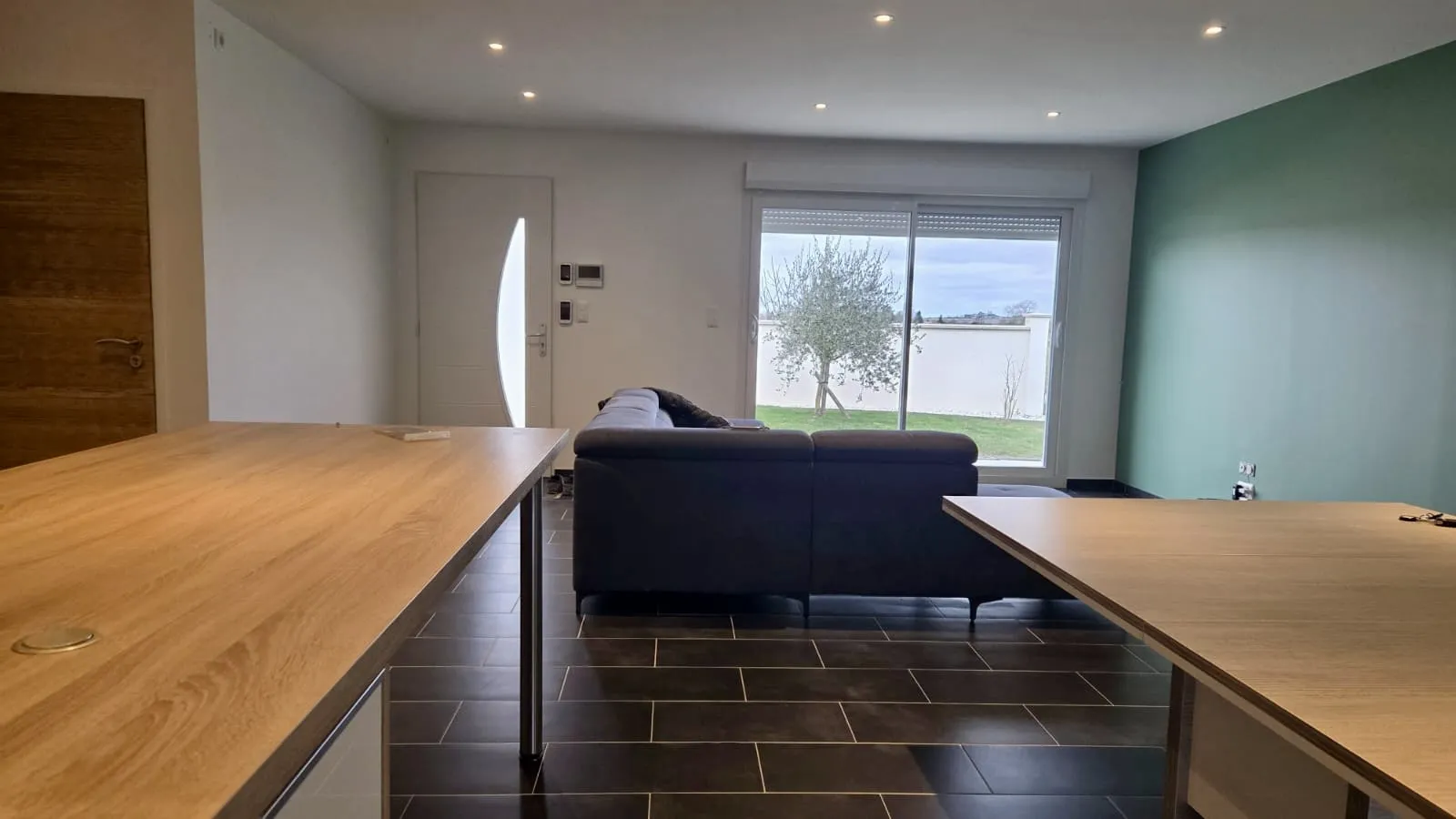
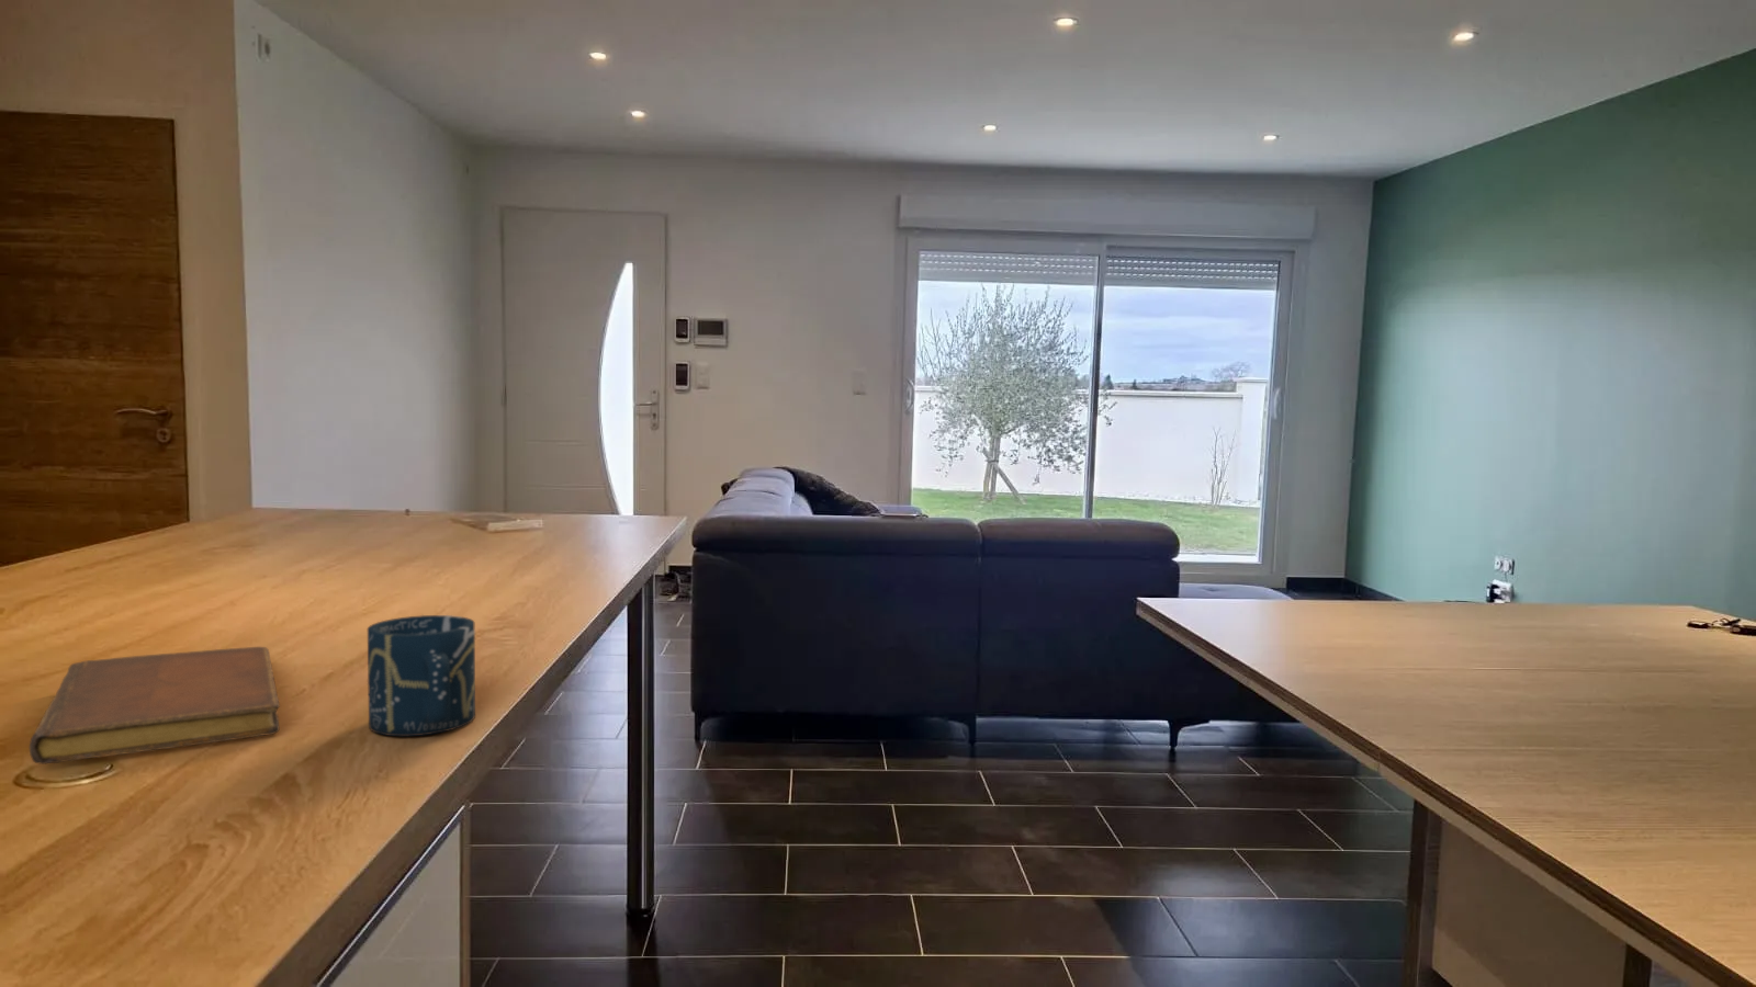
+ notebook [29,646,281,765]
+ cup [367,615,476,738]
